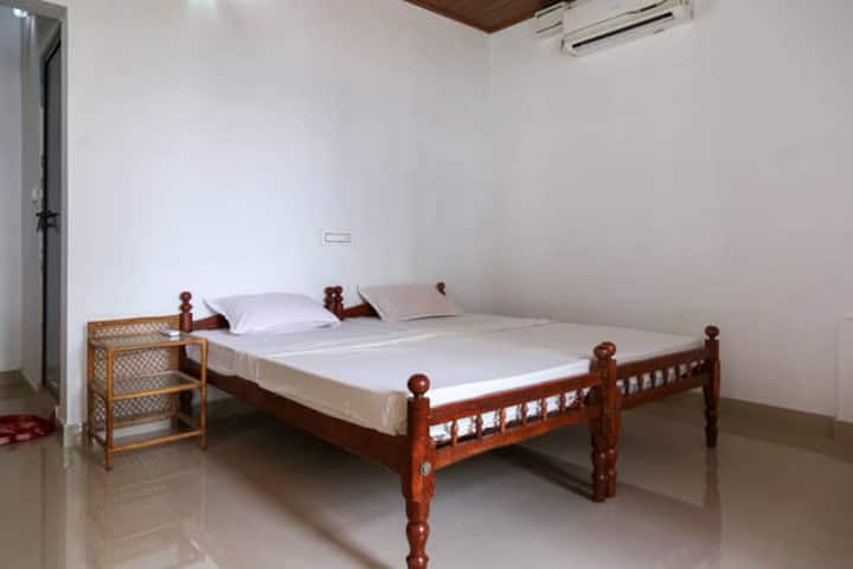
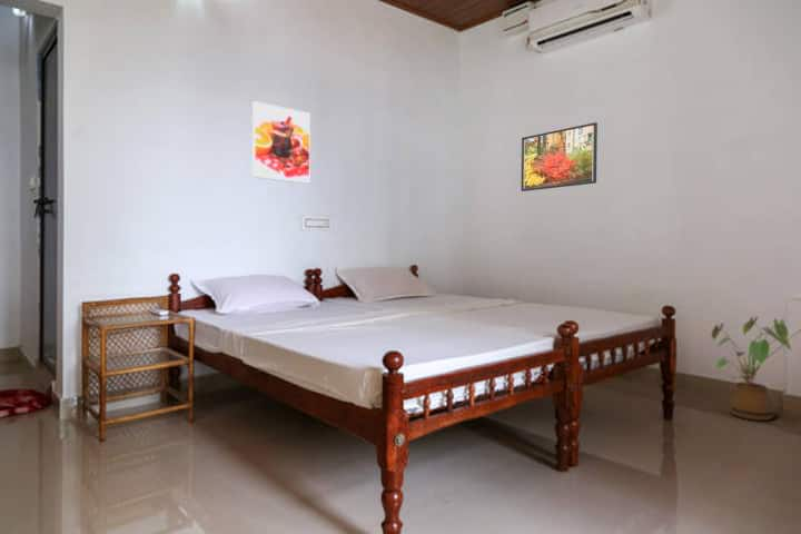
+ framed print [520,121,599,192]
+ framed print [251,100,312,185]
+ house plant [710,316,801,422]
